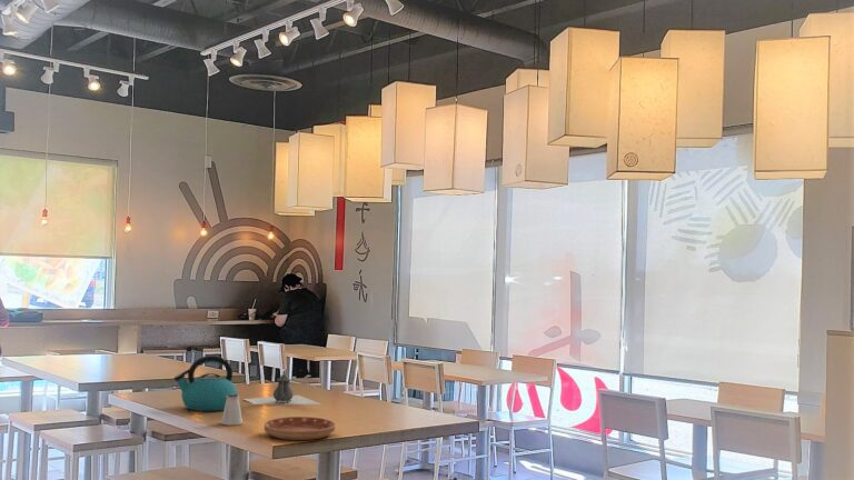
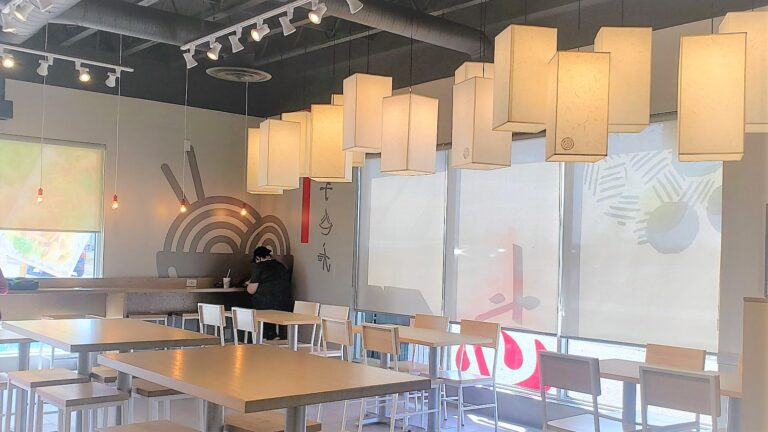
- saucer [264,416,337,441]
- kettle [173,354,239,412]
- teapot [242,369,321,406]
- saltshaker [220,392,244,427]
